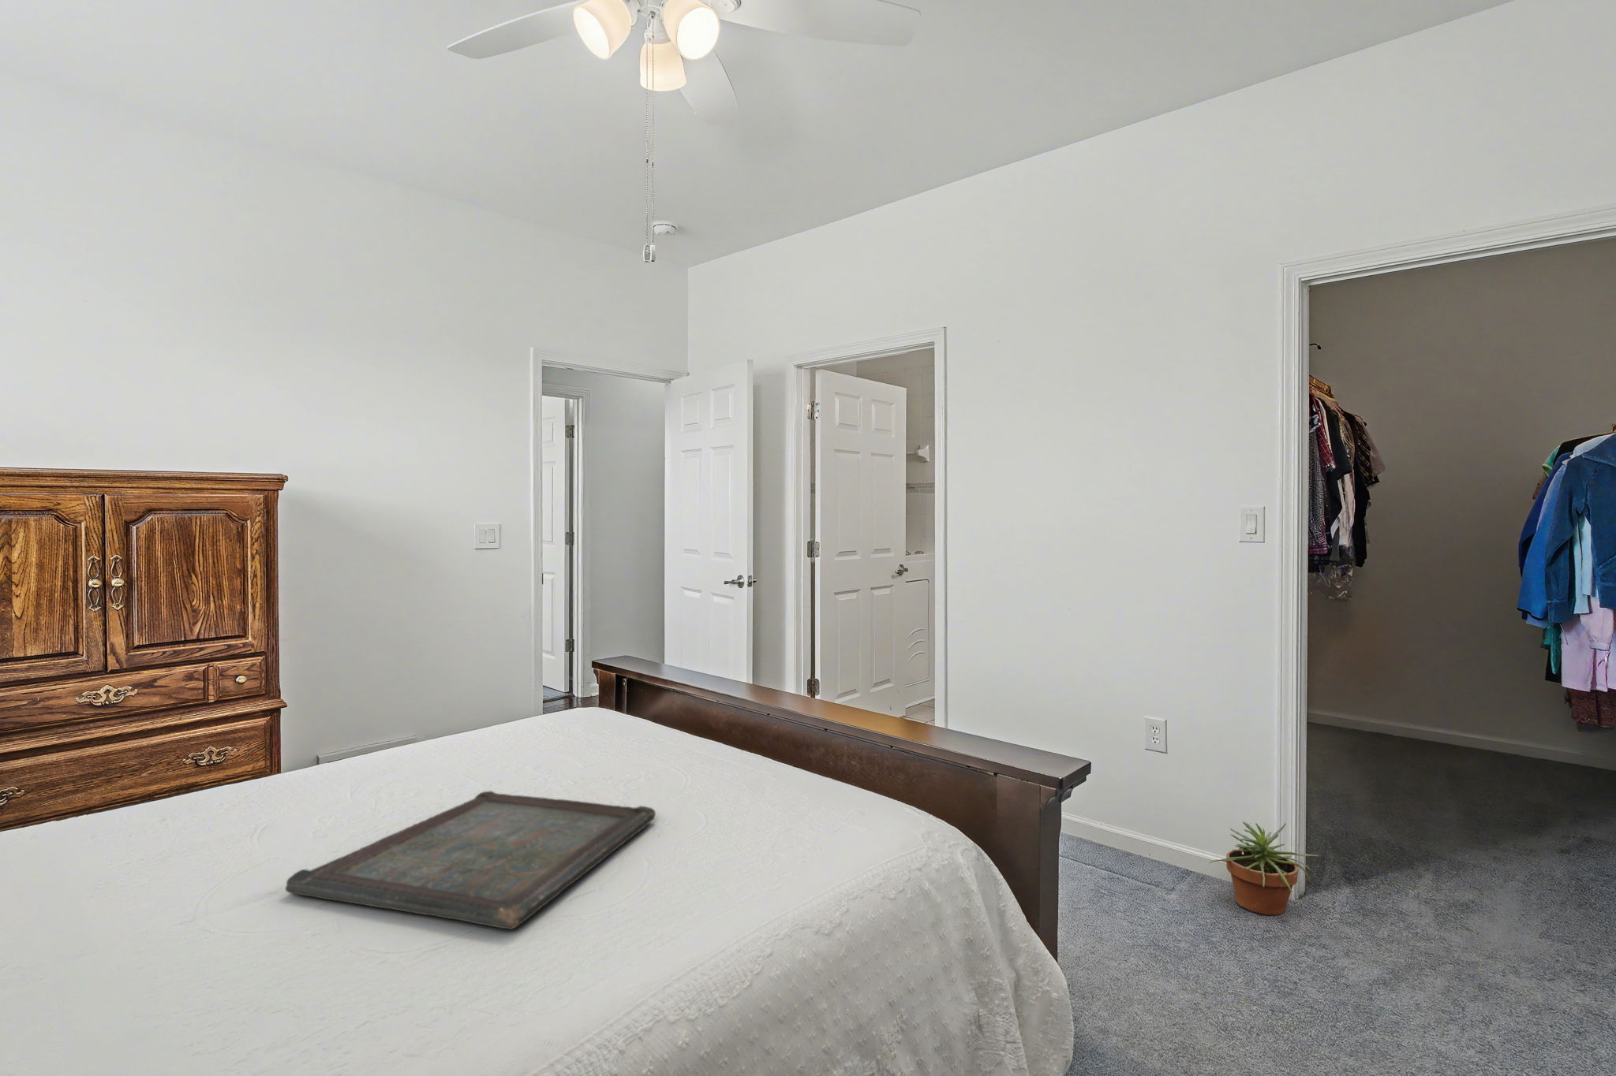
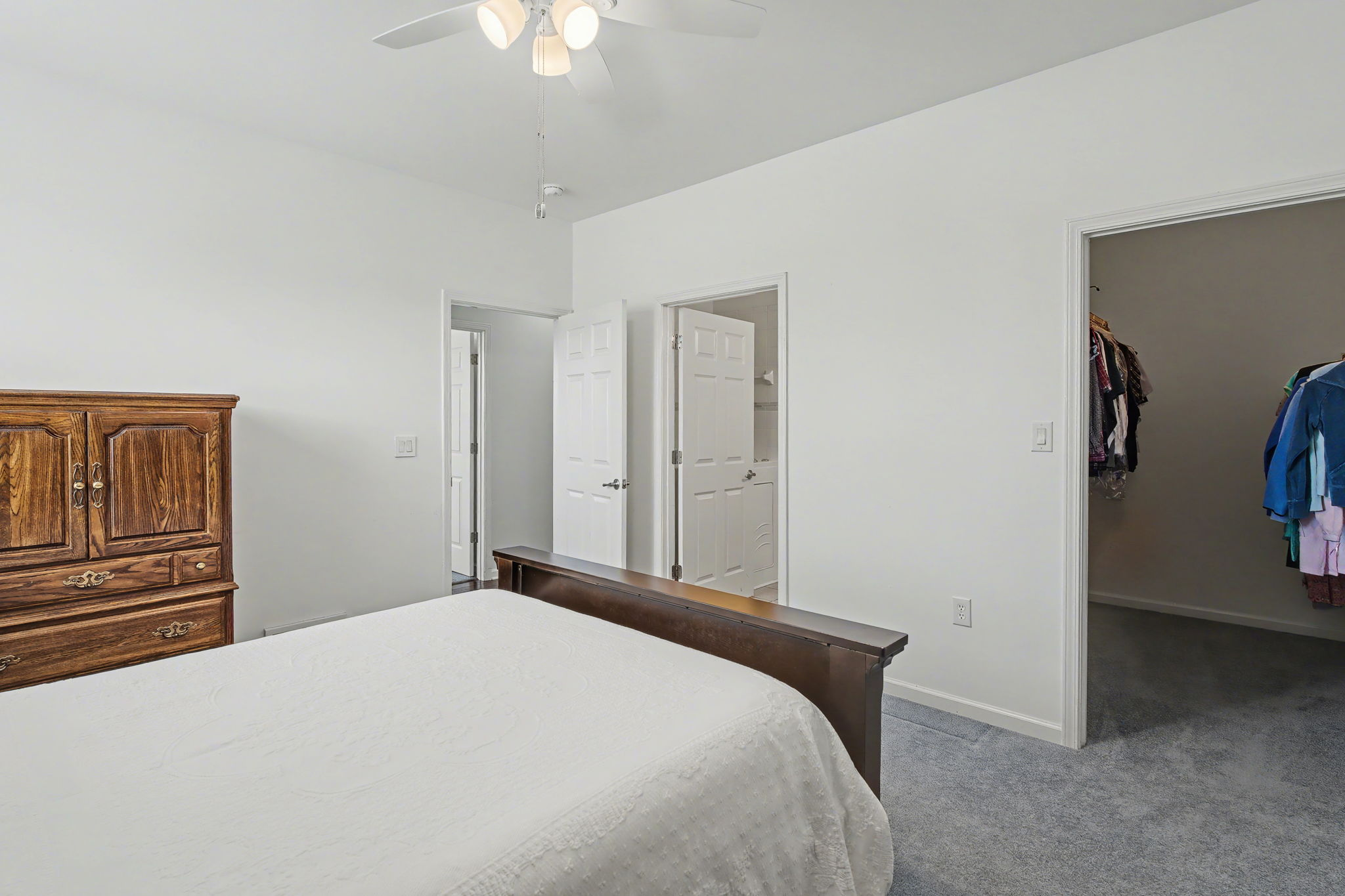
- potted plant [1207,821,1320,916]
- serving tray [285,790,656,931]
